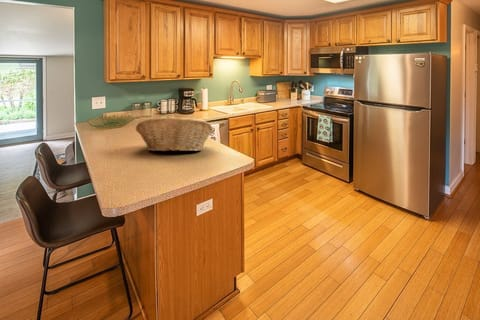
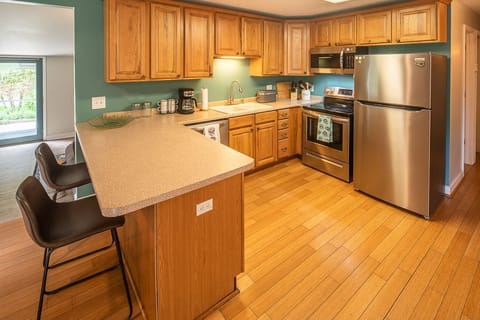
- fruit basket [135,117,214,152]
